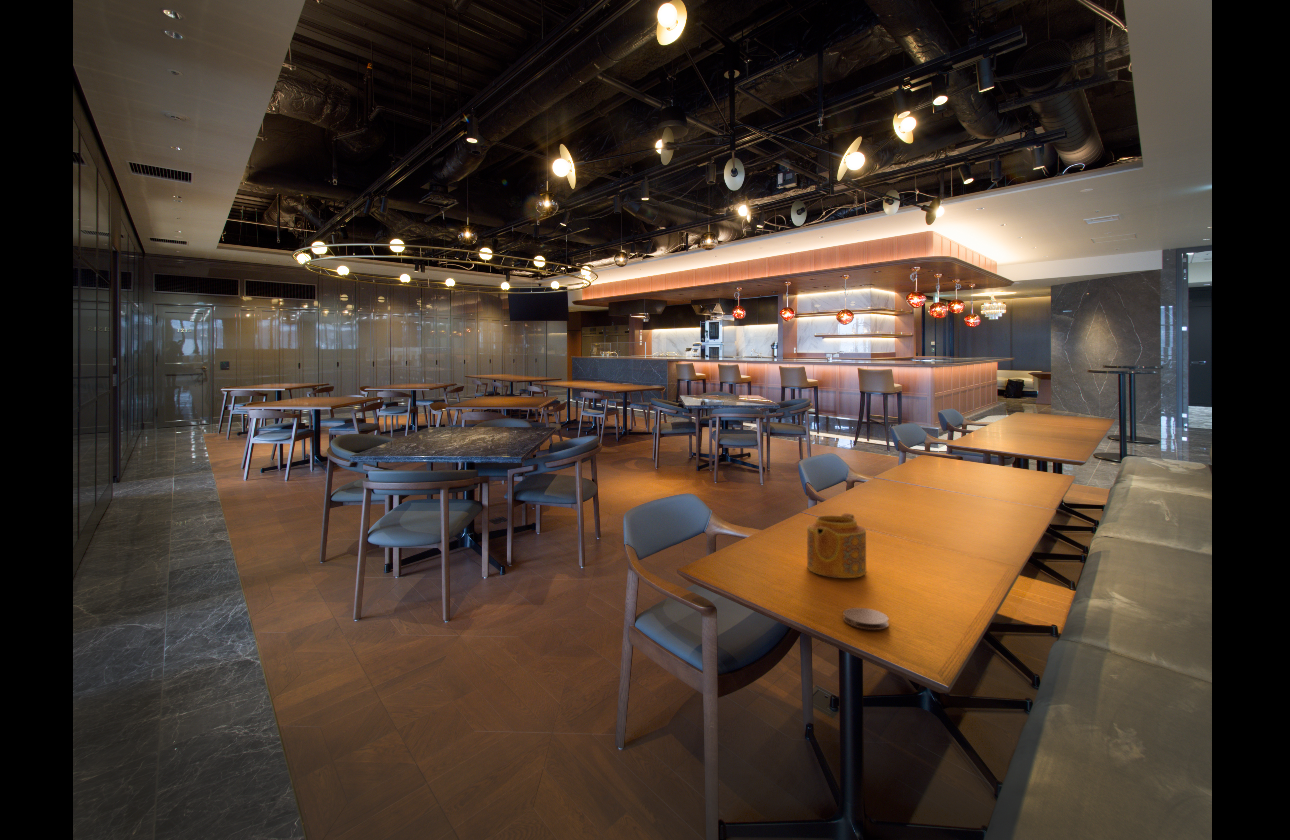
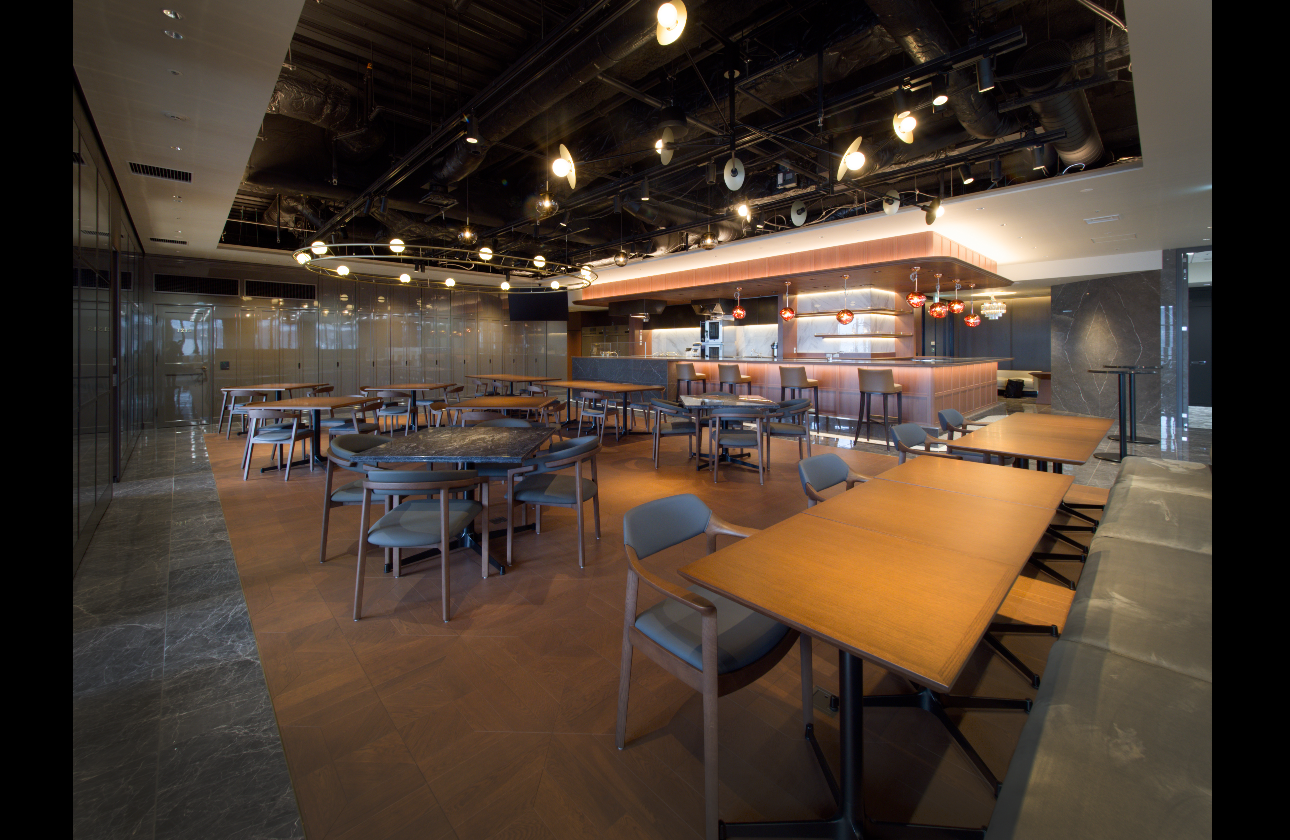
- coaster [842,607,890,631]
- teapot [806,512,867,579]
